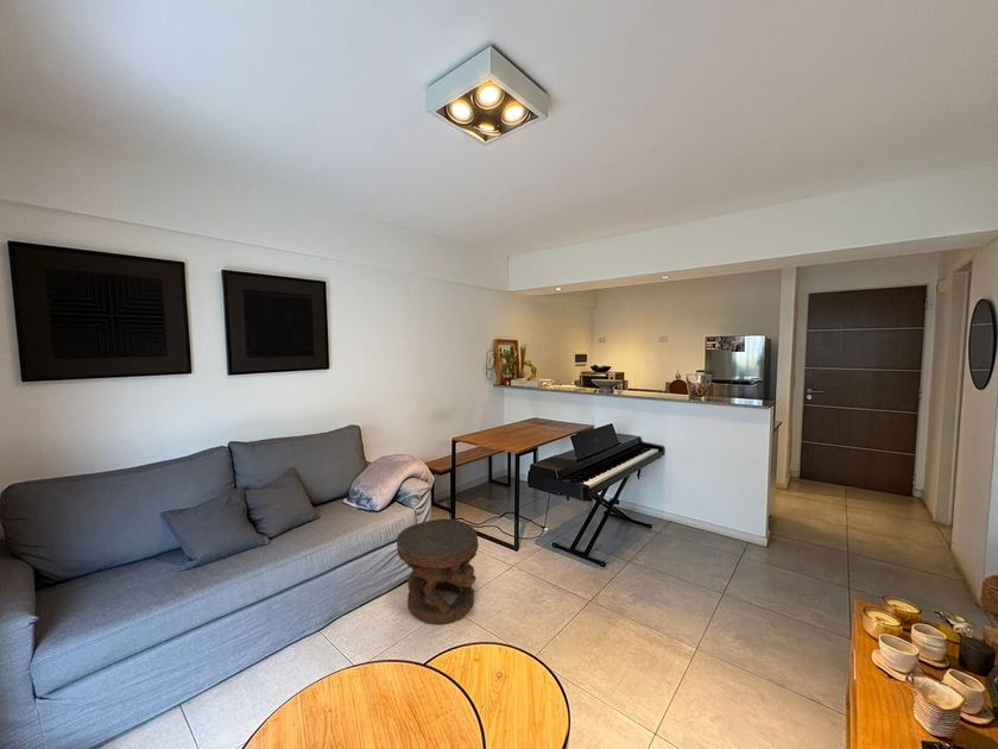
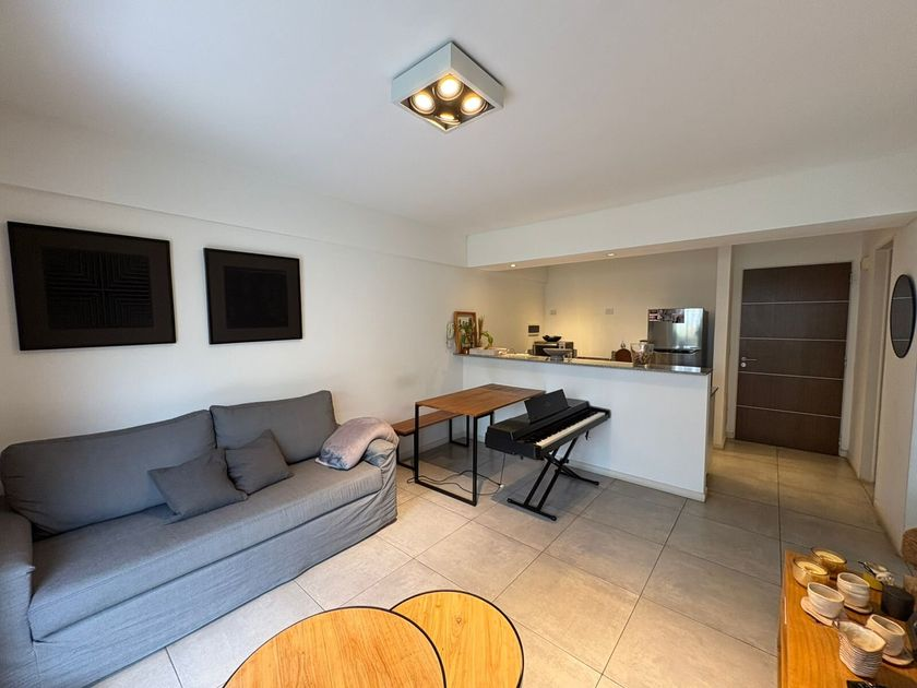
- side table [396,517,480,625]
